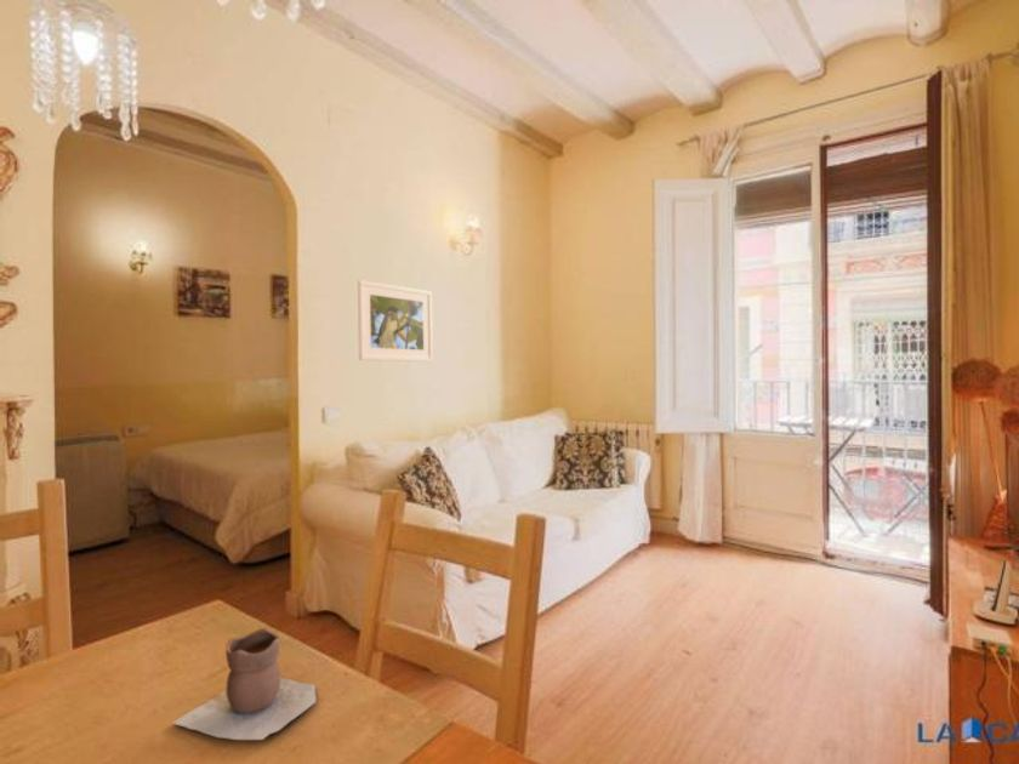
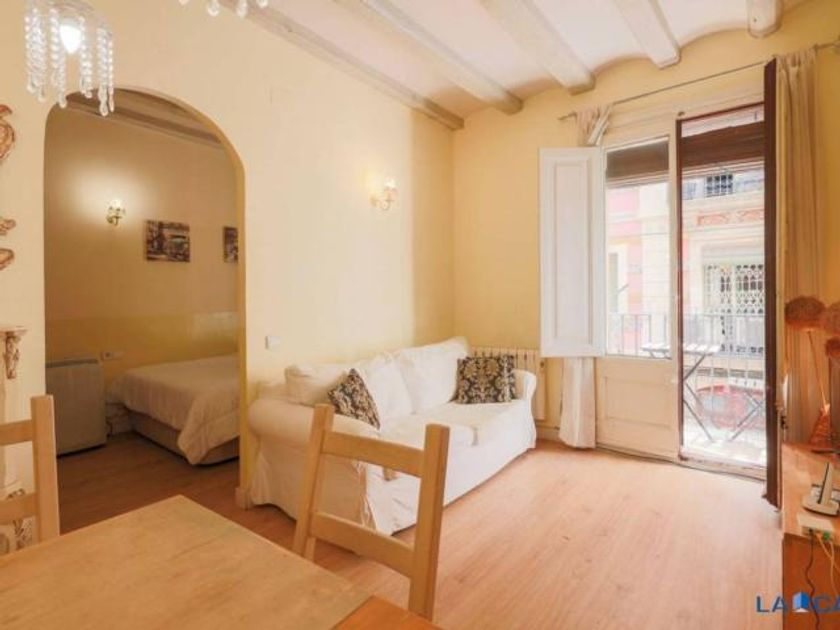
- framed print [357,279,434,363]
- vase [171,627,318,741]
